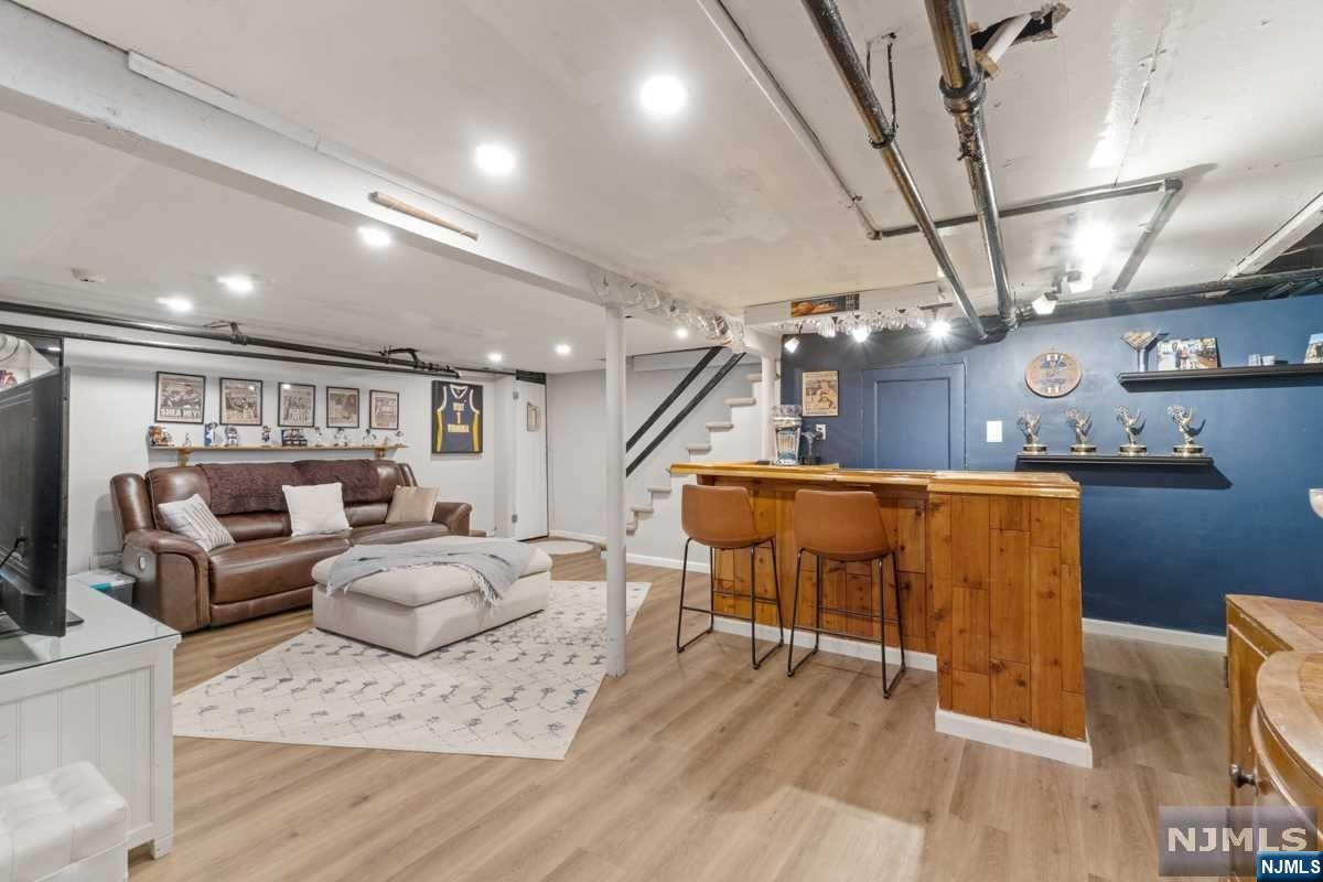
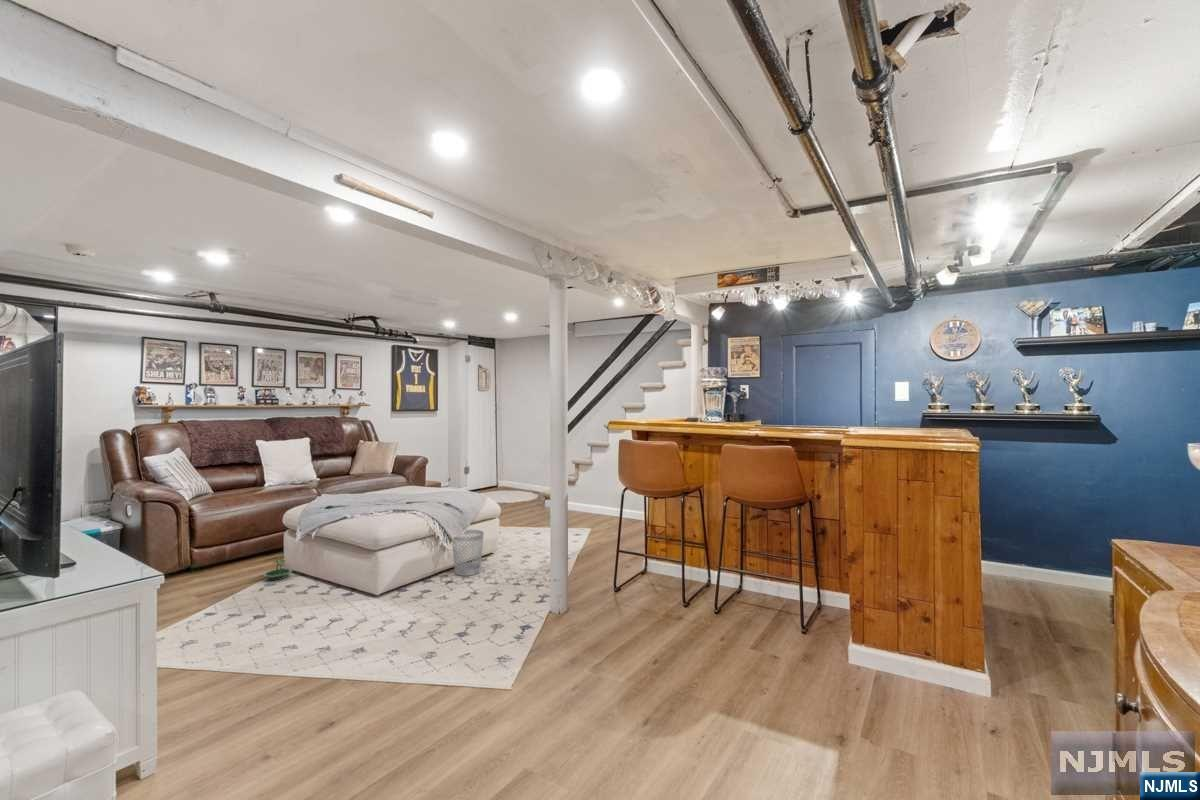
+ wastebasket [452,529,485,577]
+ terrarium [262,553,293,581]
